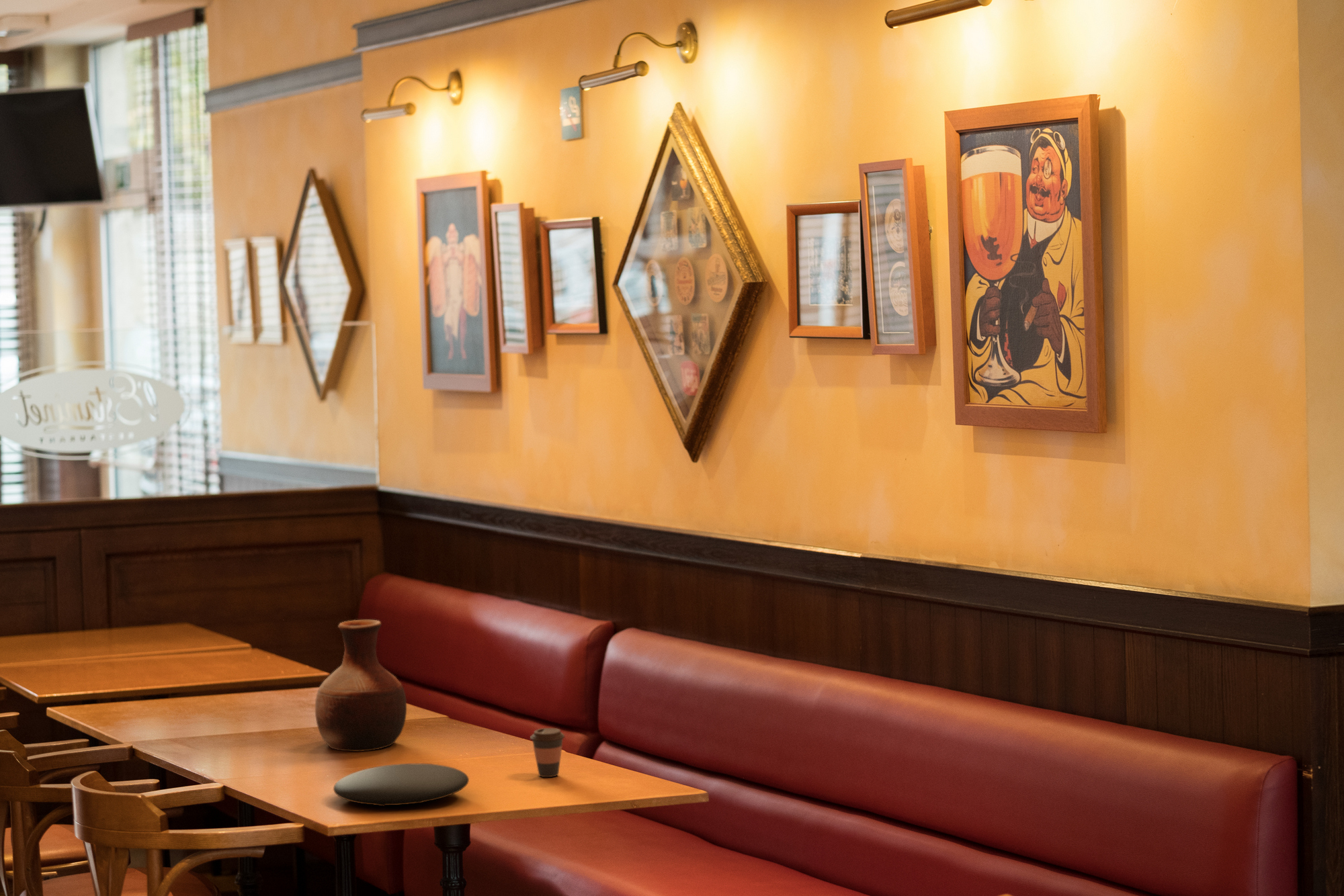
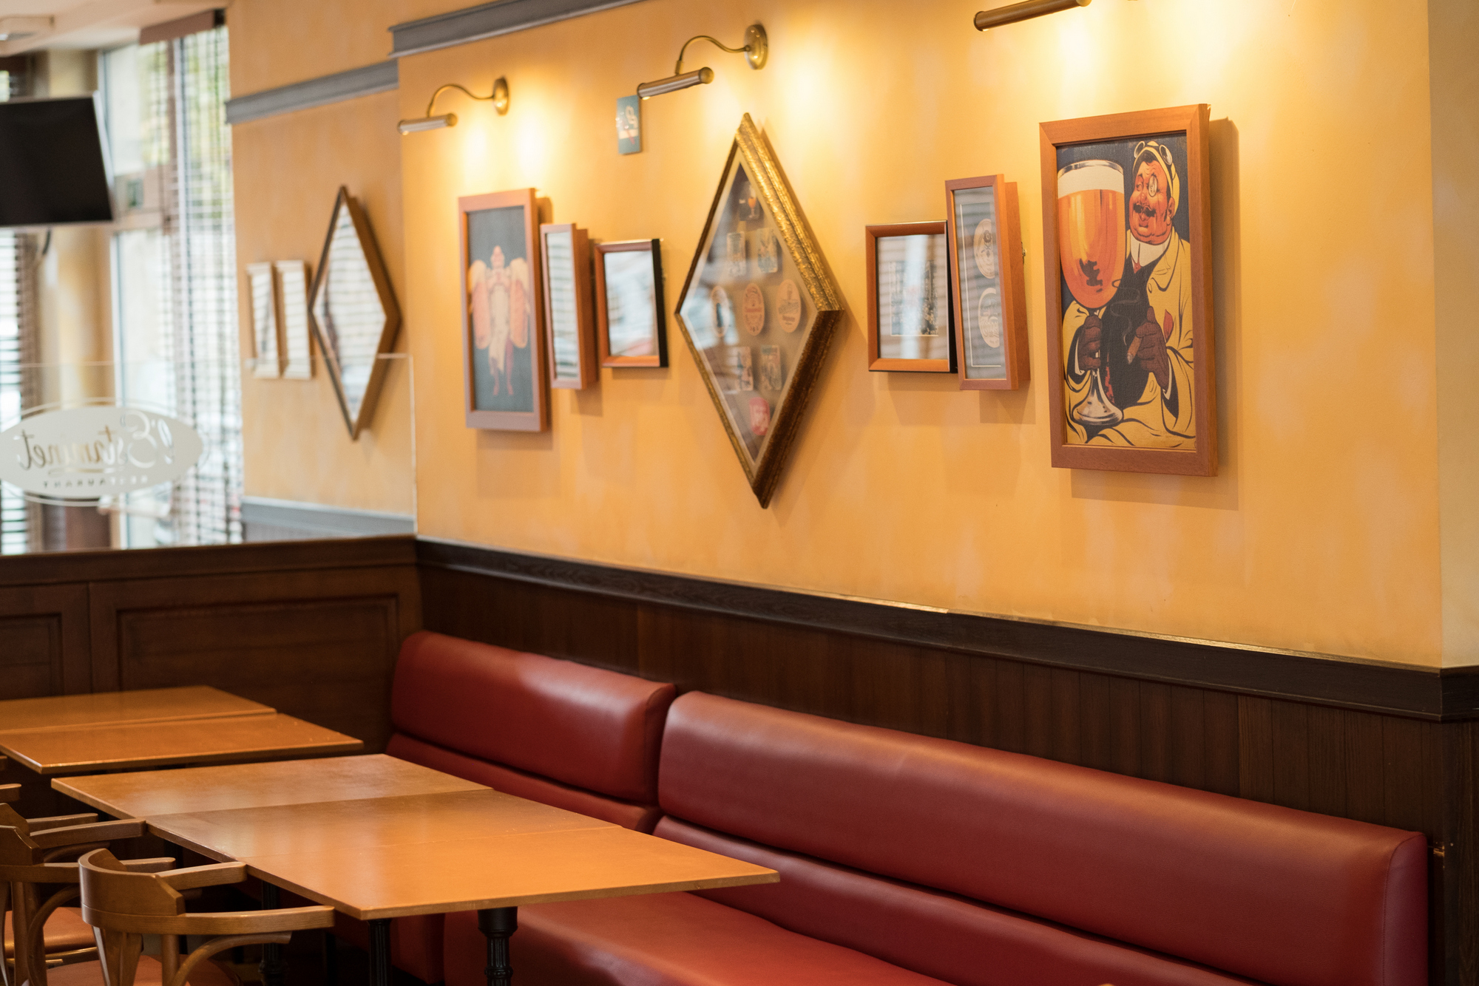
- vase [314,619,407,752]
- plate [333,763,470,807]
- coffee cup [530,727,565,778]
